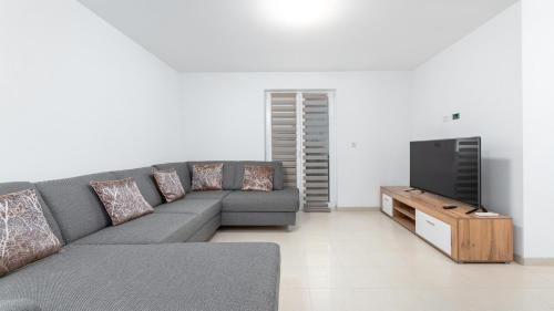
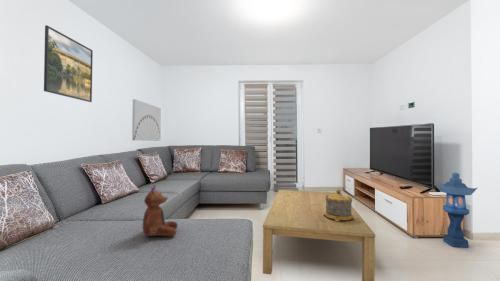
+ coffee table [262,189,376,281]
+ decorative container [324,187,354,222]
+ wall art [131,98,162,142]
+ toy [142,183,179,237]
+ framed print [43,24,94,103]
+ lantern [435,172,478,248]
